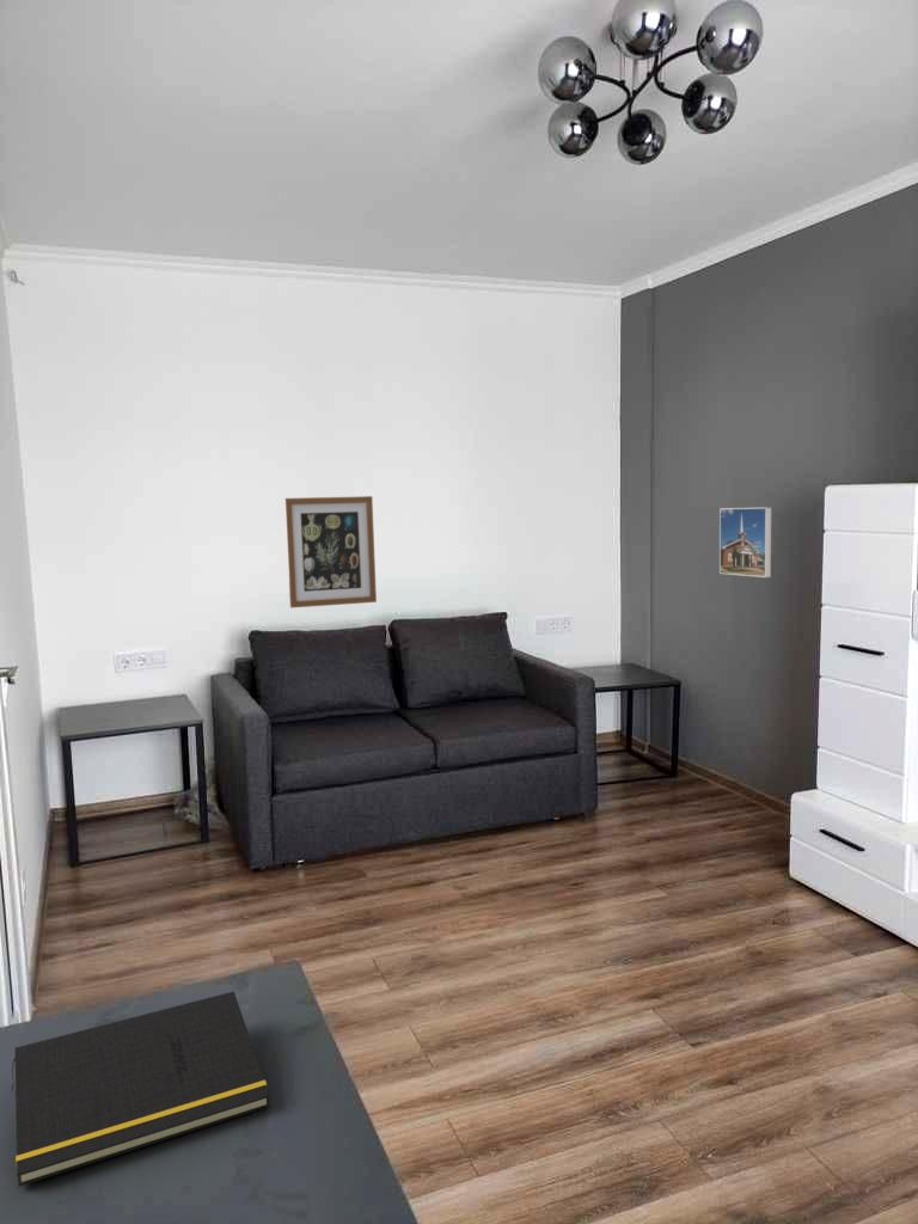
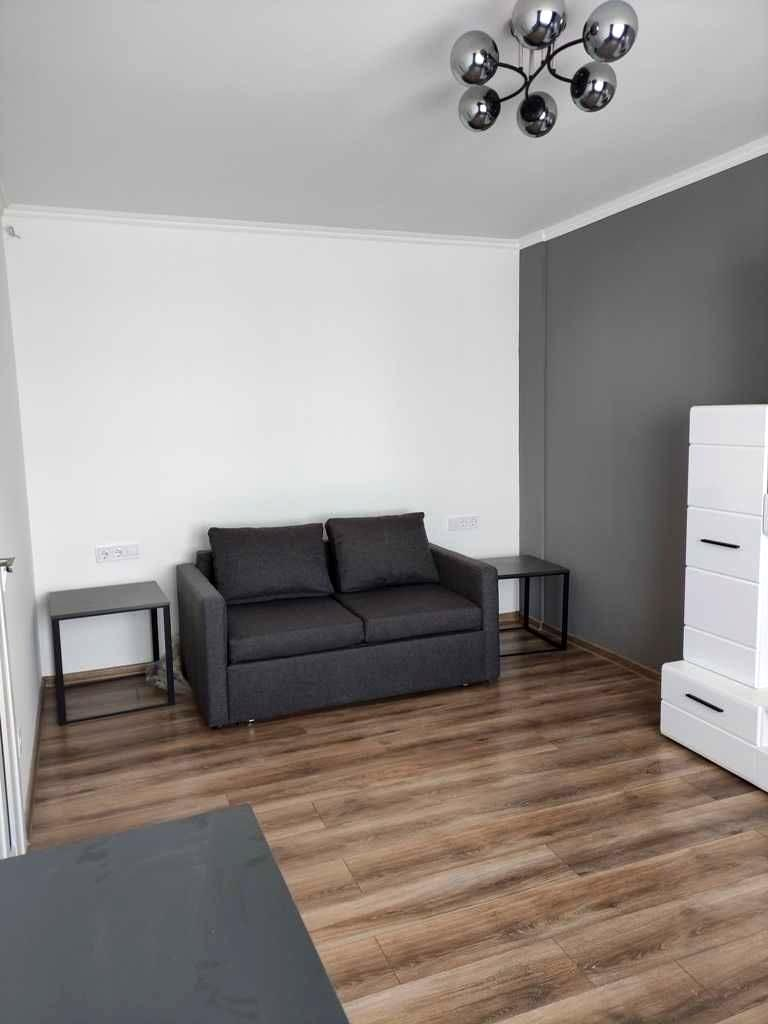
- notepad [10,990,271,1188]
- wall art [283,495,378,608]
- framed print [718,506,773,579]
